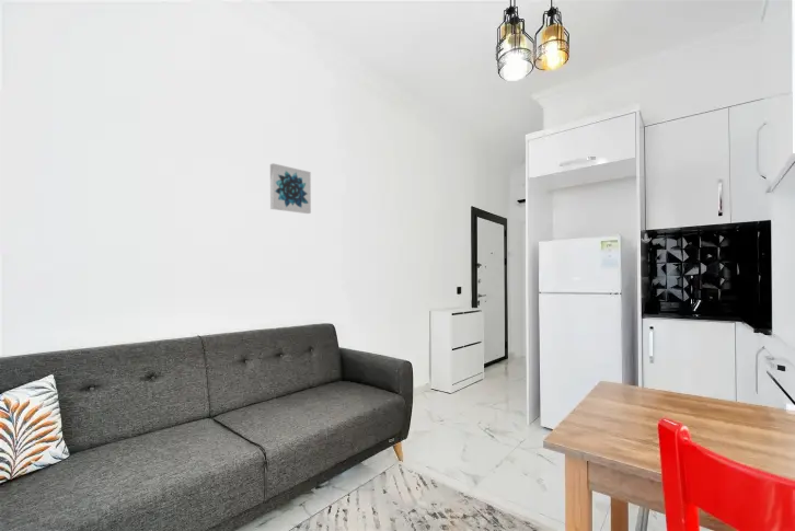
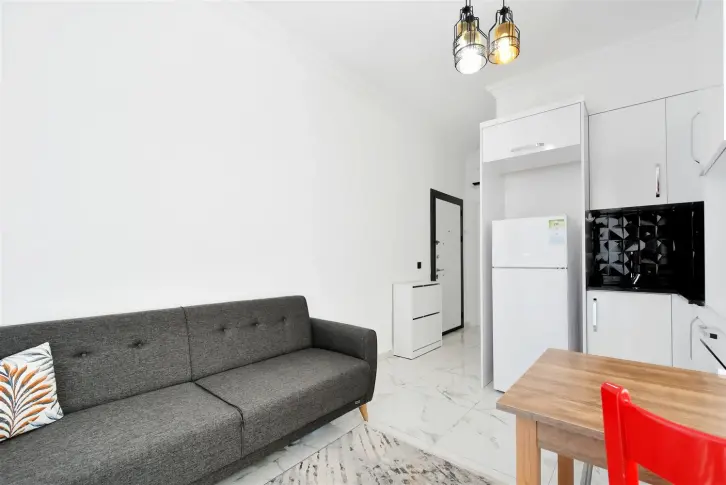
- wall art [269,162,312,215]
